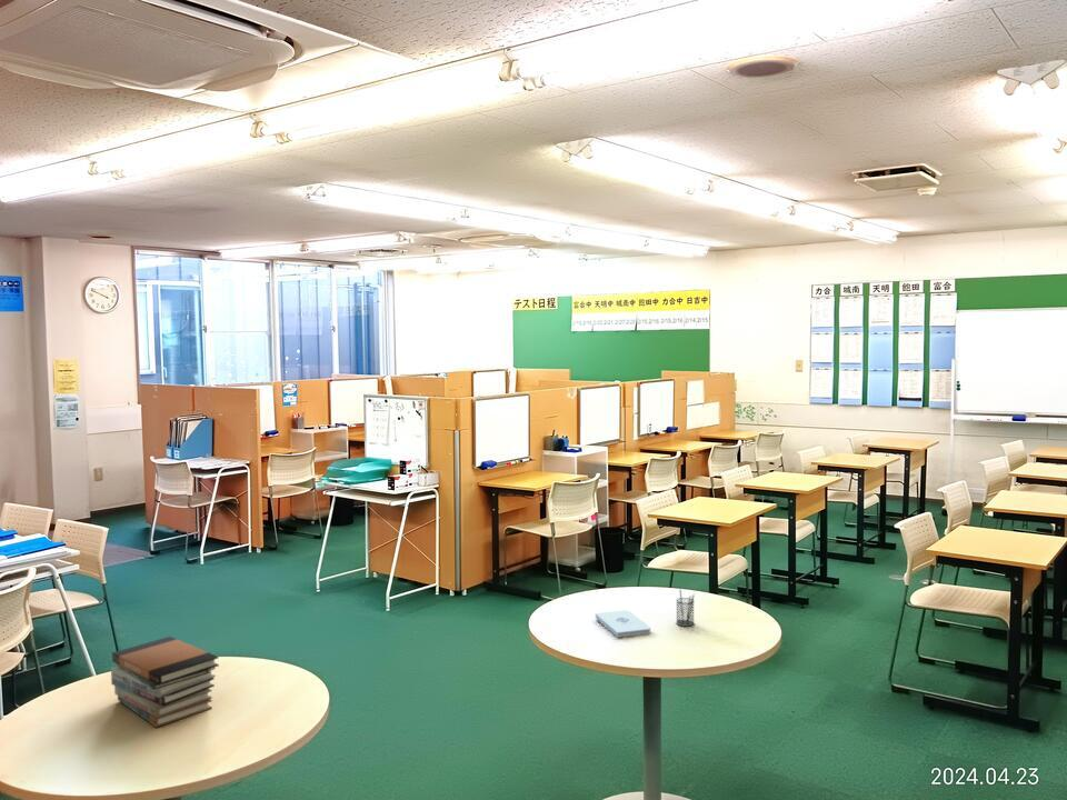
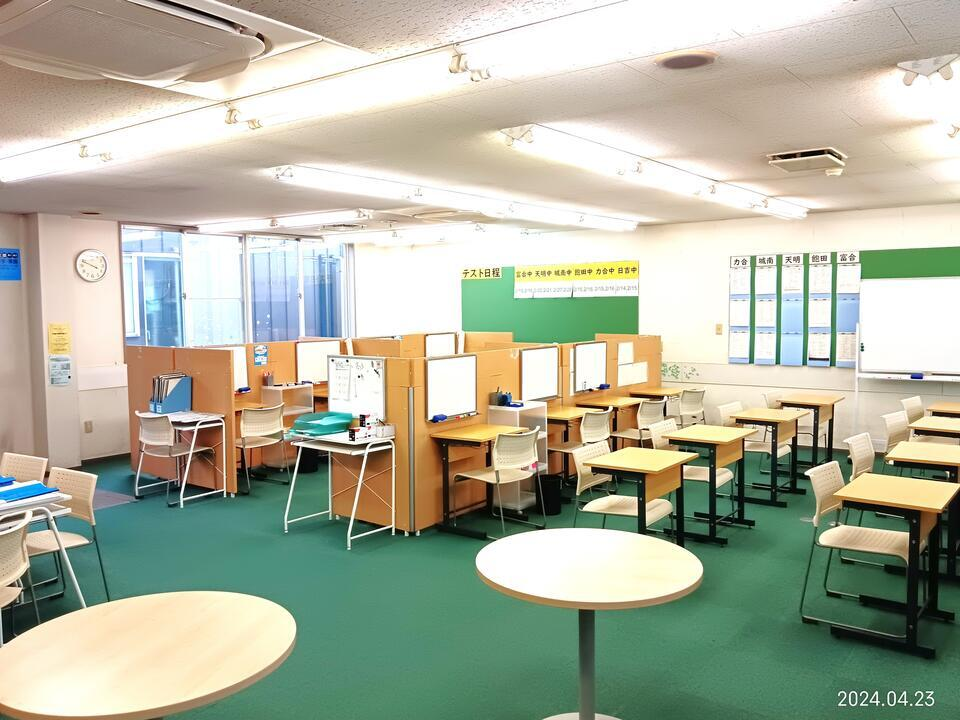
- pencil holder [675,588,696,628]
- book stack [110,636,220,729]
- notepad [595,609,651,639]
